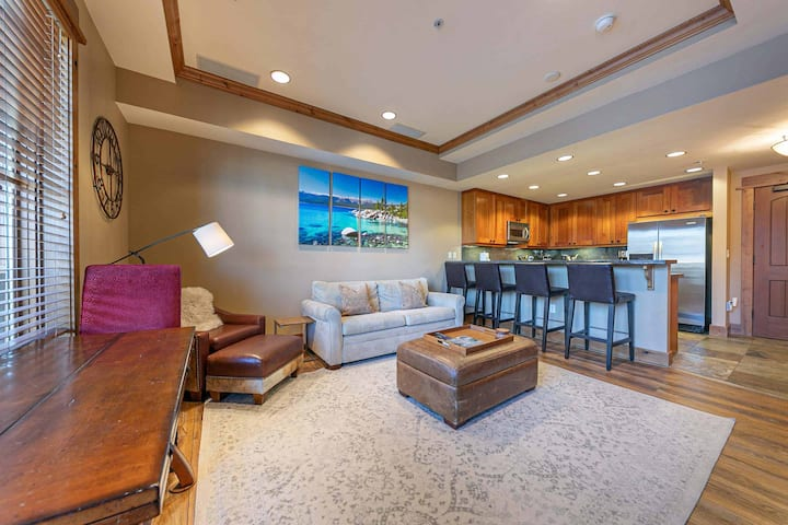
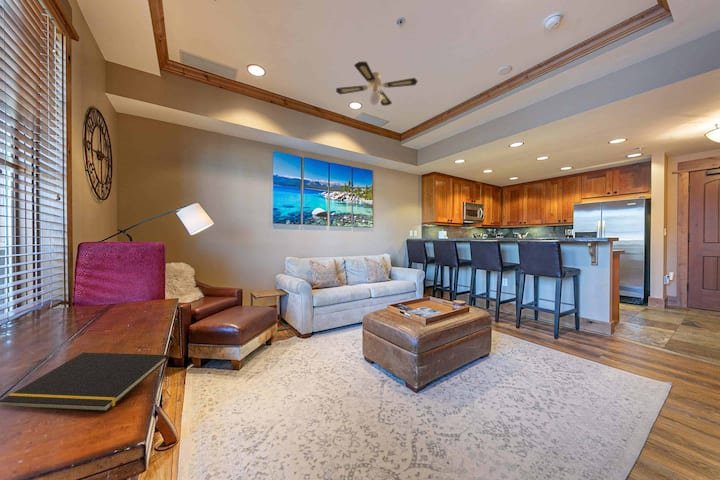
+ notepad [0,351,169,413]
+ ceiling fan [335,61,419,107]
